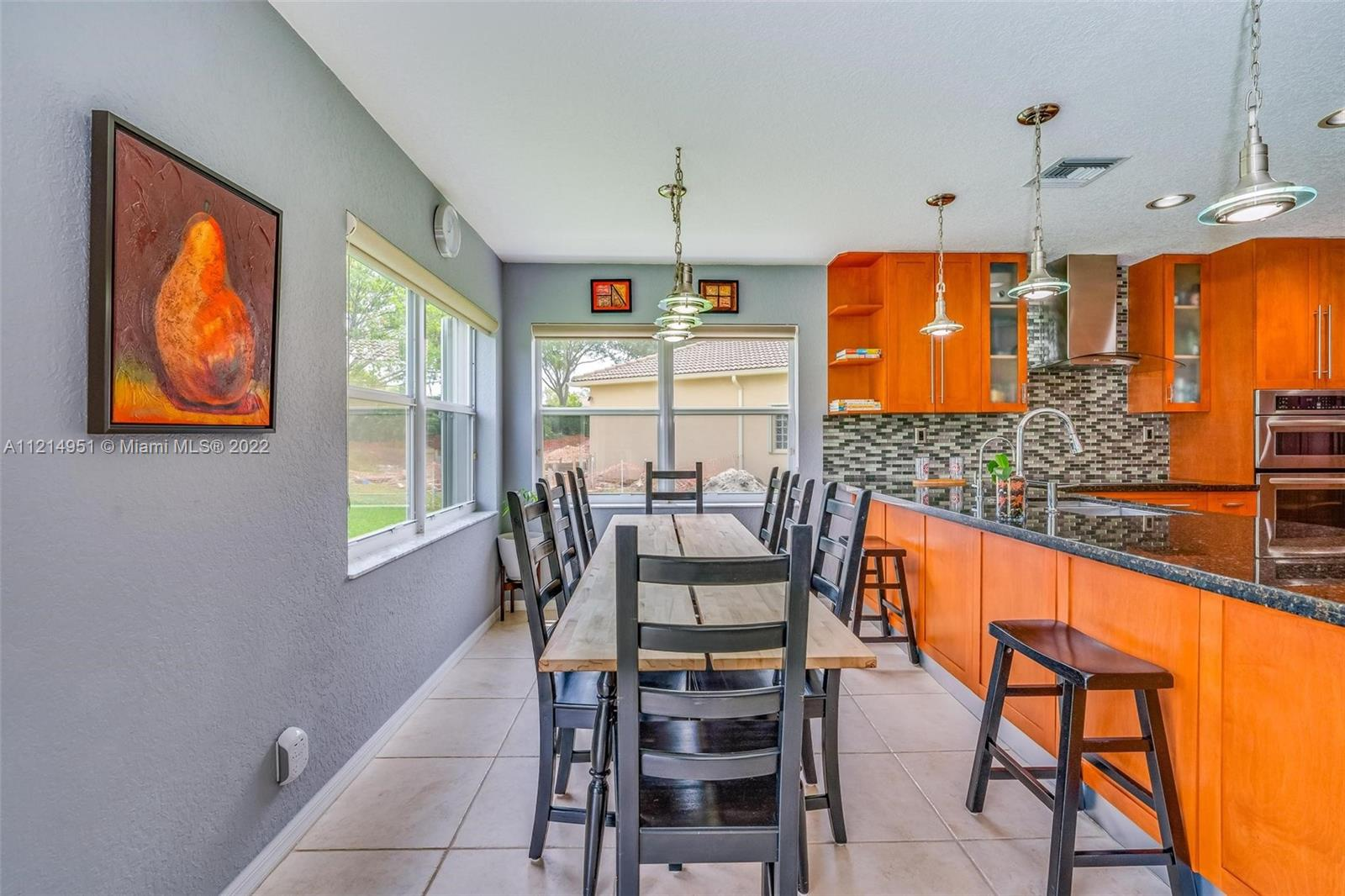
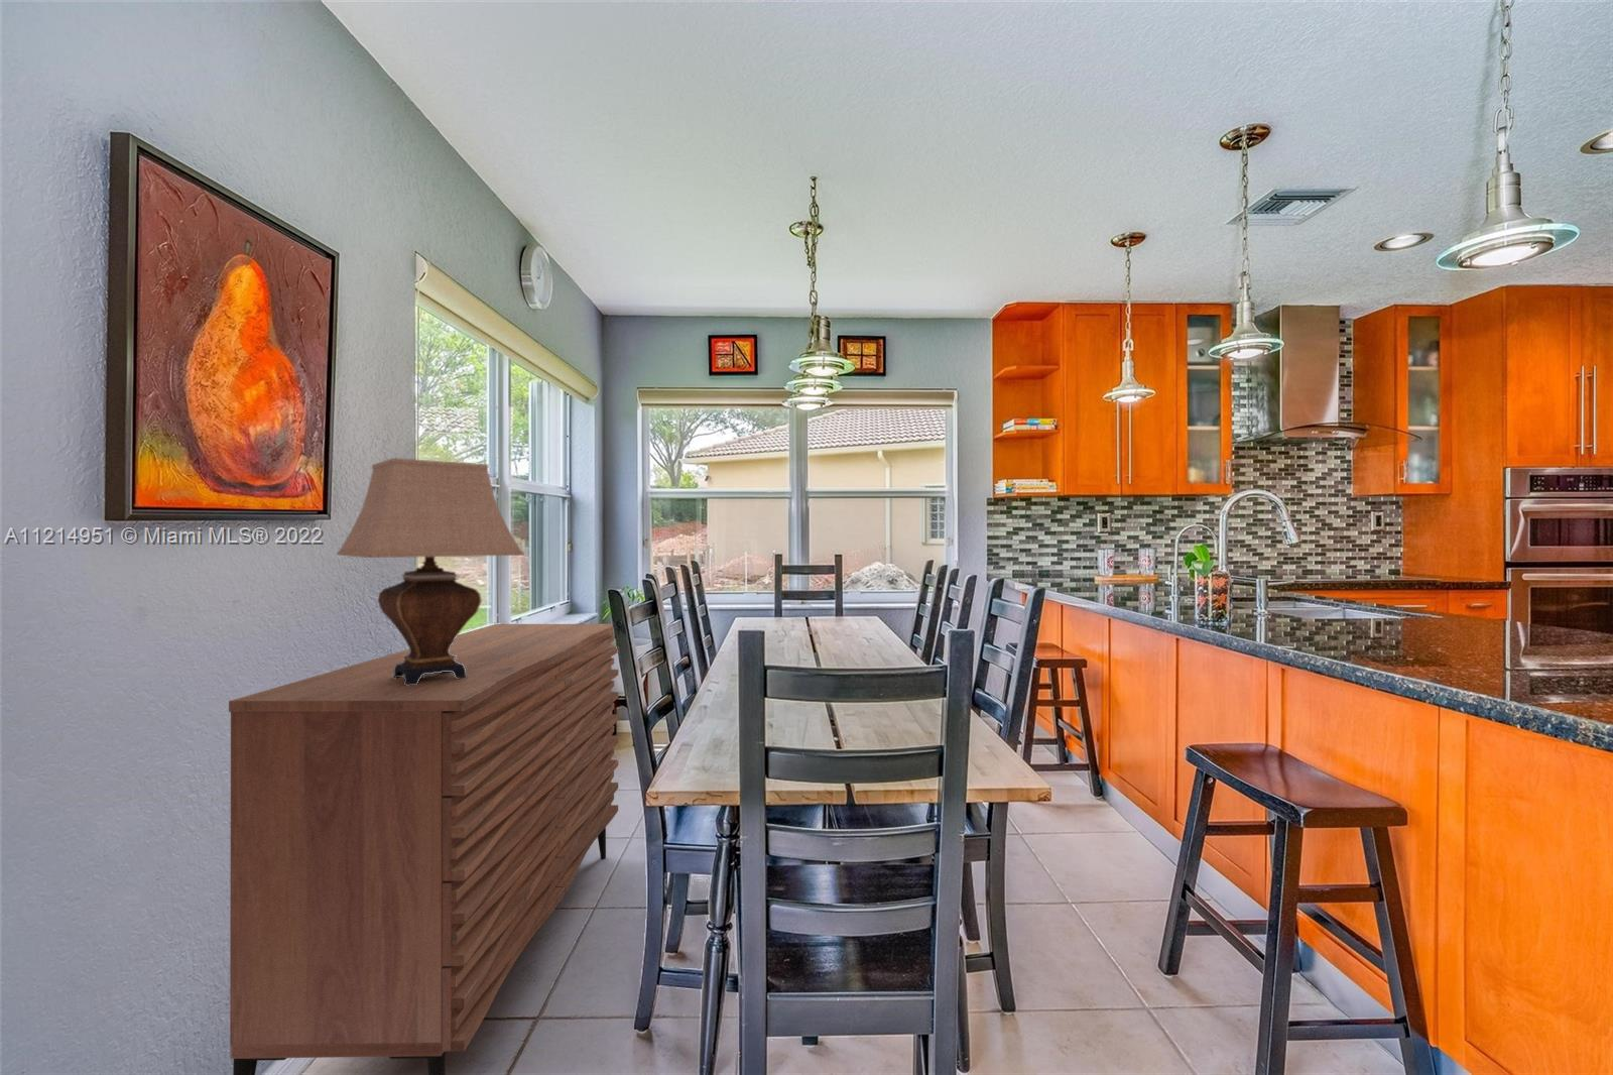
+ sideboard [228,623,619,1075]
+ table lamp [336,457,525,686]
